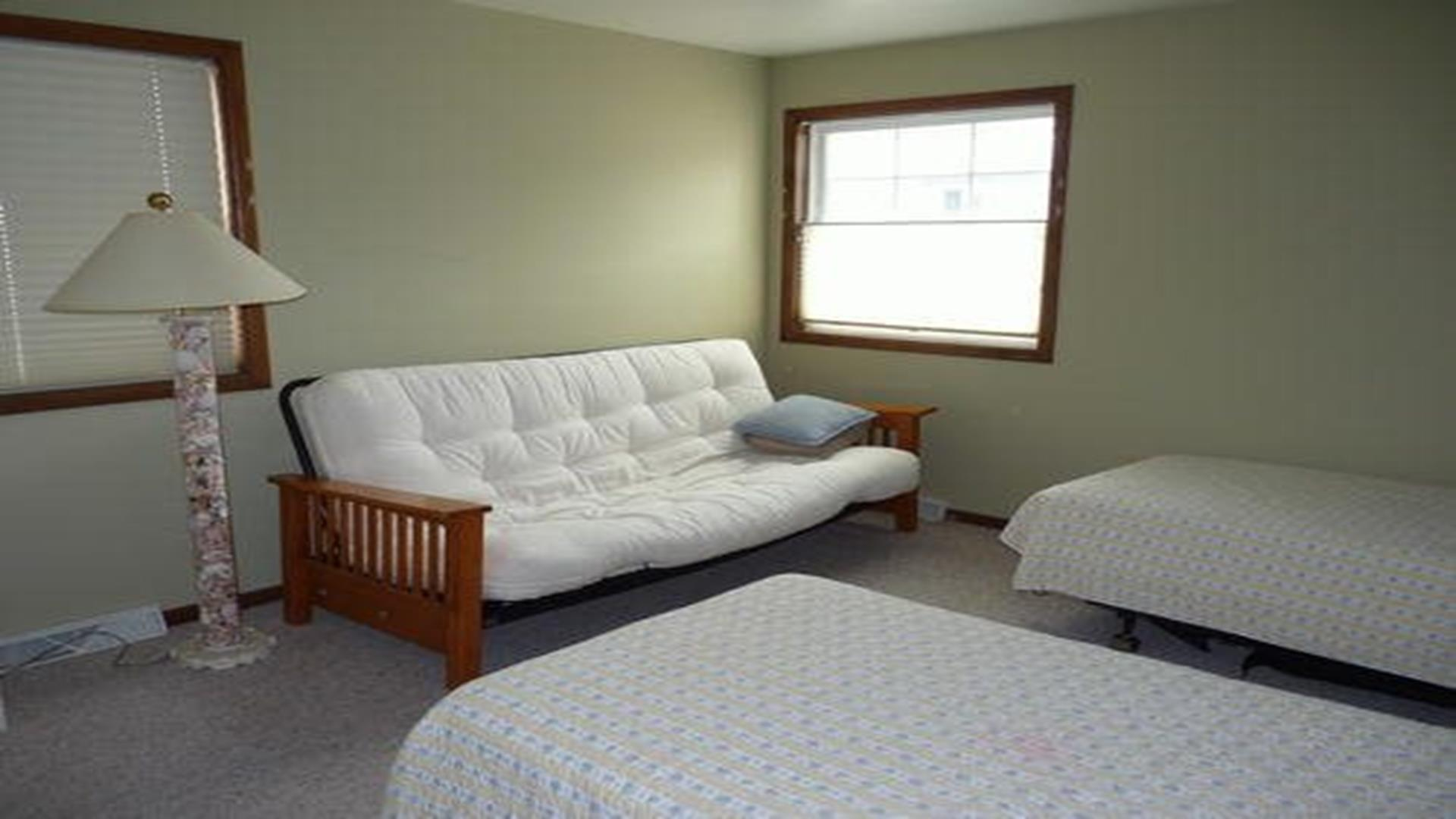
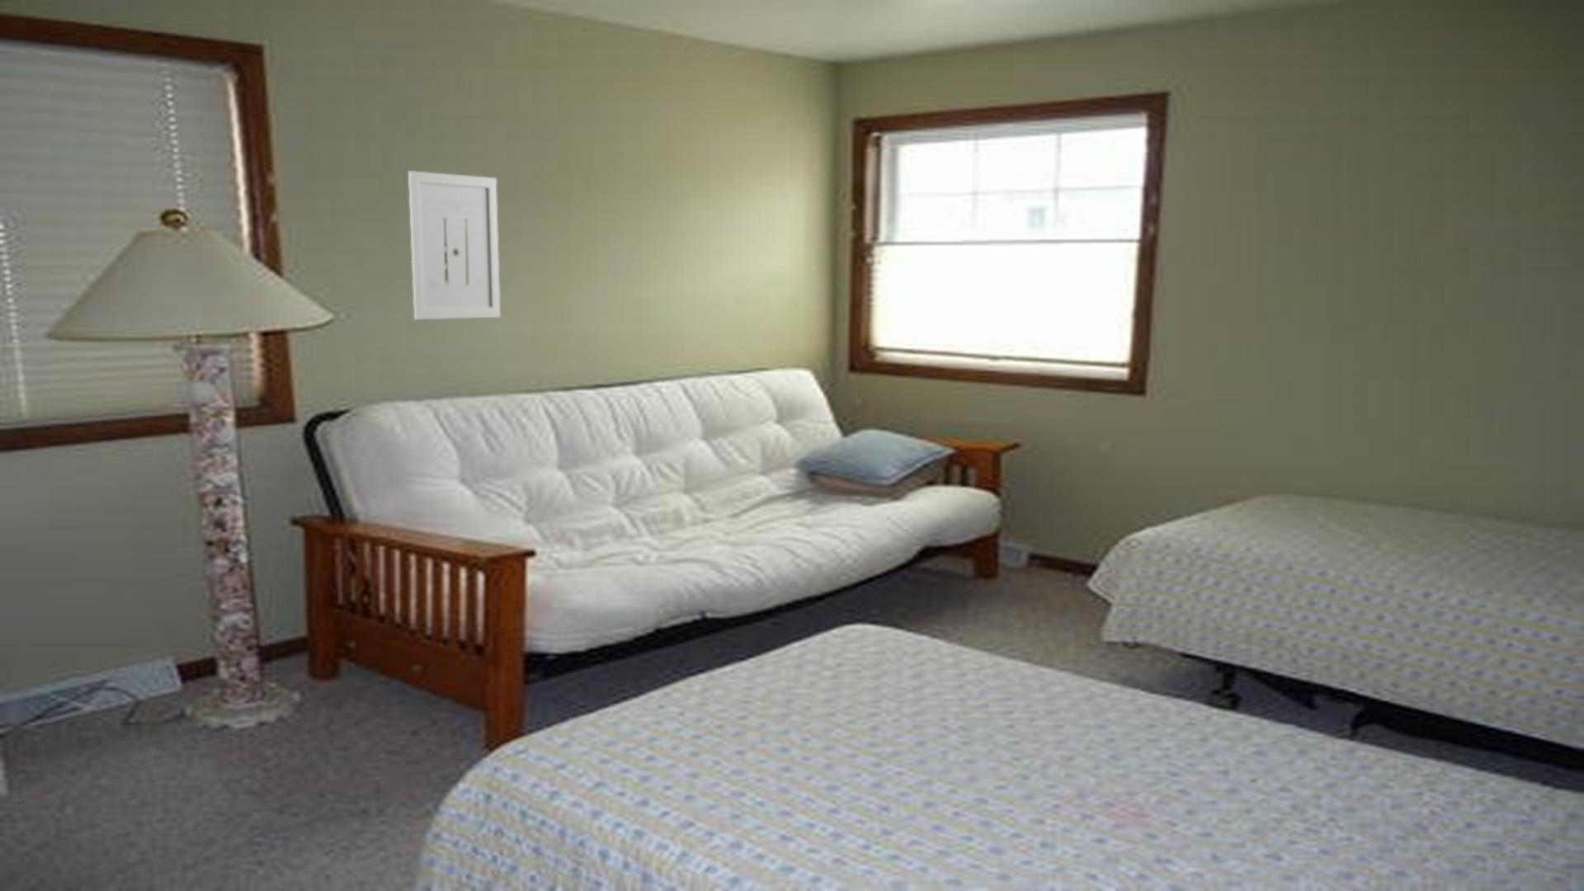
+ wall art [408,170,500,321]
